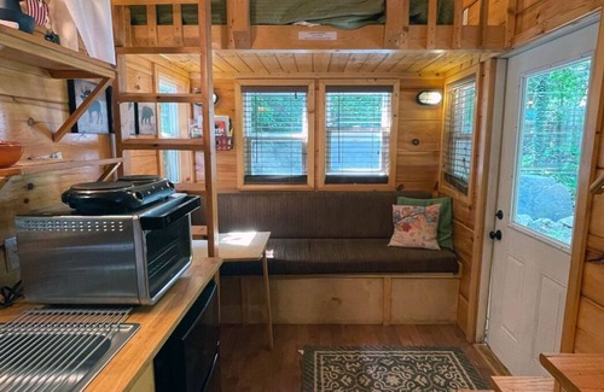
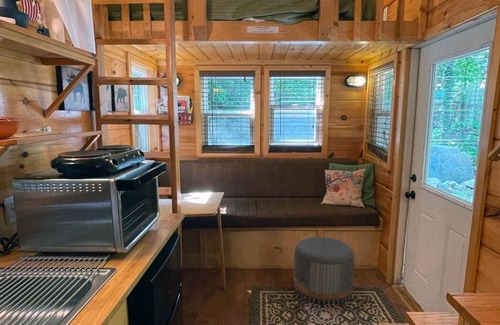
+ pouf [292,236,356,306]
